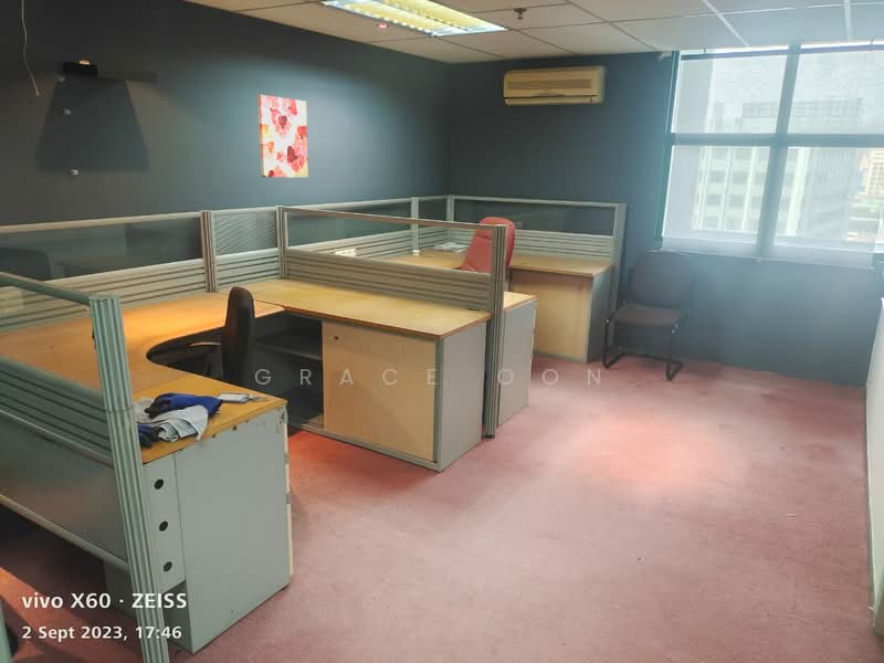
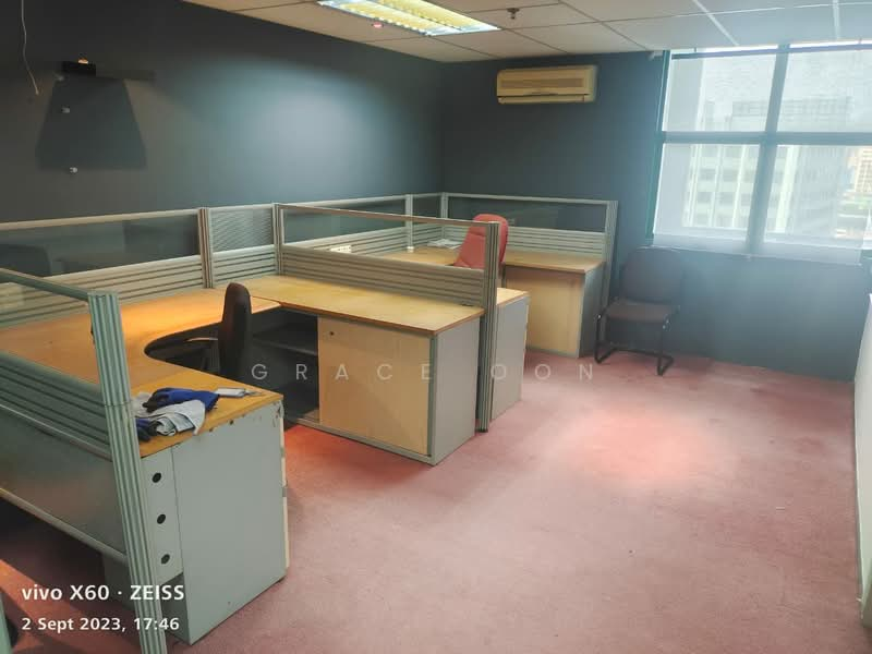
- wall art [256,94,309,179]
